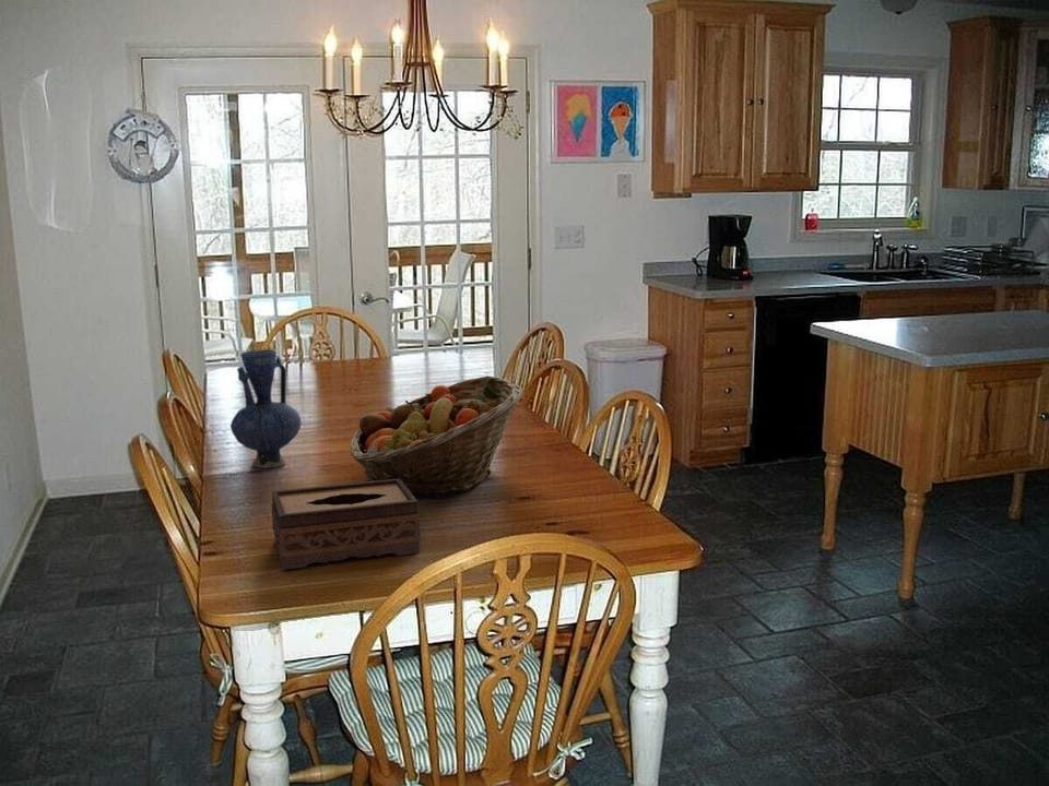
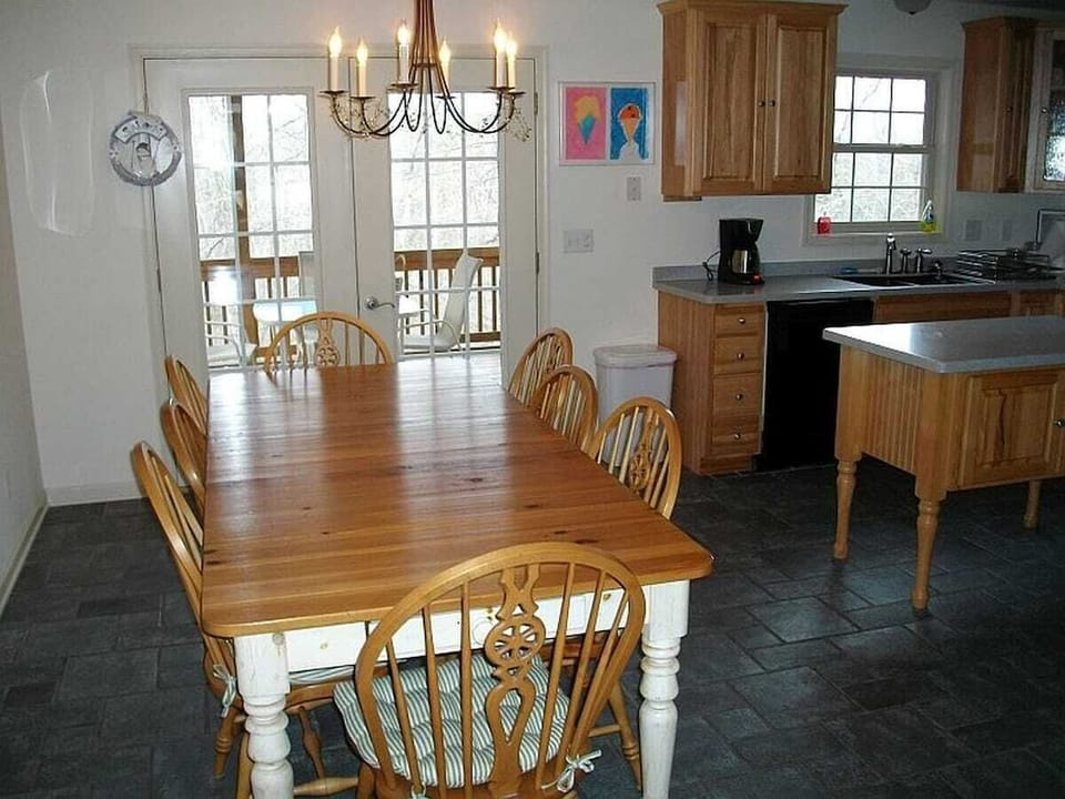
- fruit basket [350,374,524,499]
- vase [229,348,303,469]
- tissue box [270,478,422,571]
